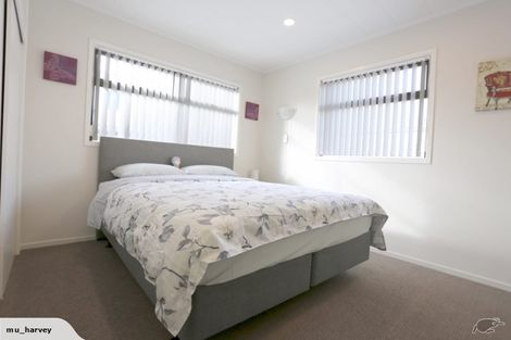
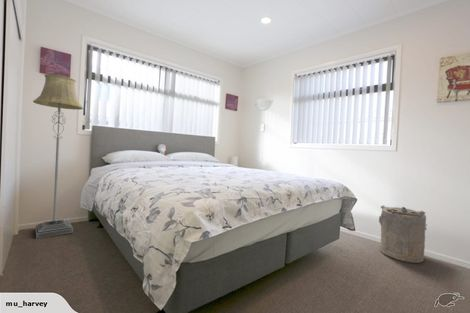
+ floor lamp [32,73,84,239]
+ laundry hamper [378,205,428,264]
